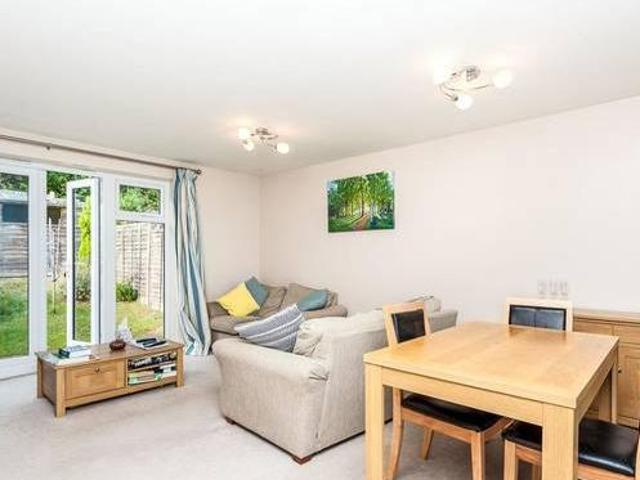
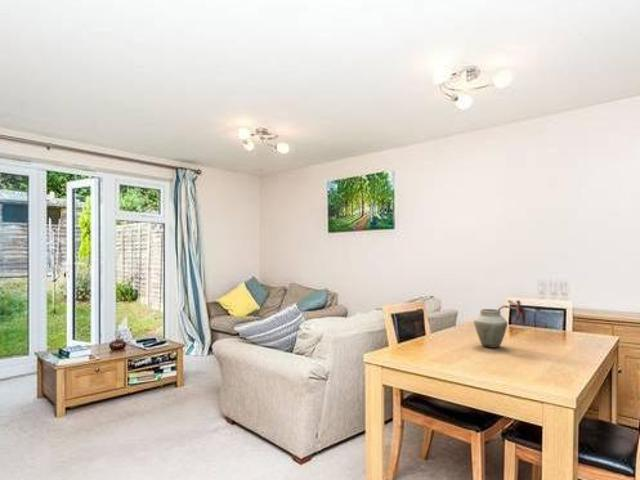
+ vase [473,299,528,349]
